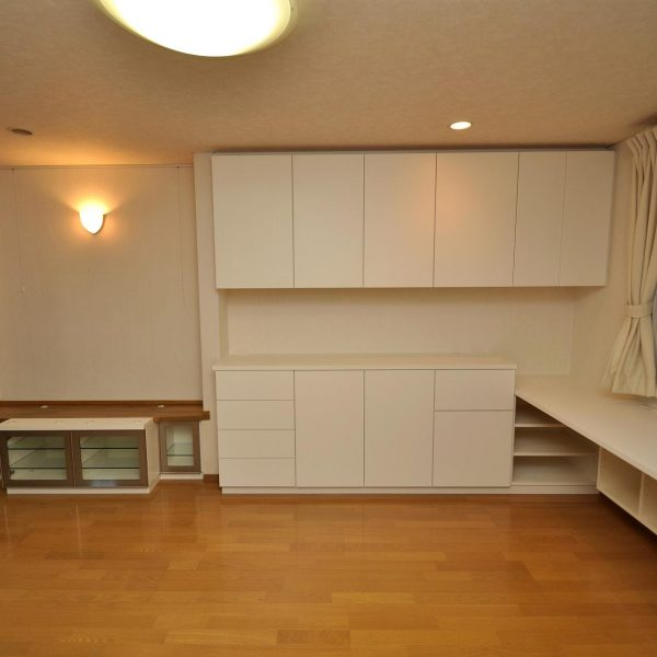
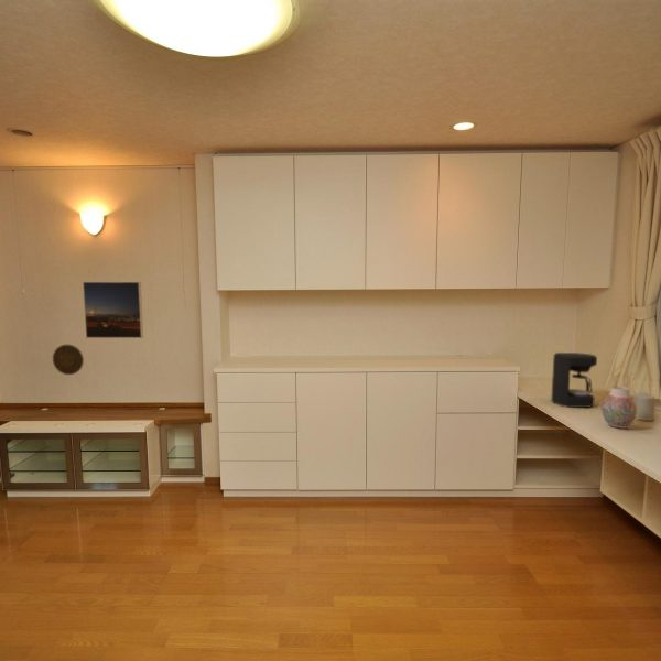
+ coffee maker [550,351,598,409]
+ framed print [82,281,144,339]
+ decorative plate [52,344,85,376]
+ candle [632,390,657,422]
+ vase [600,386,637,430]
